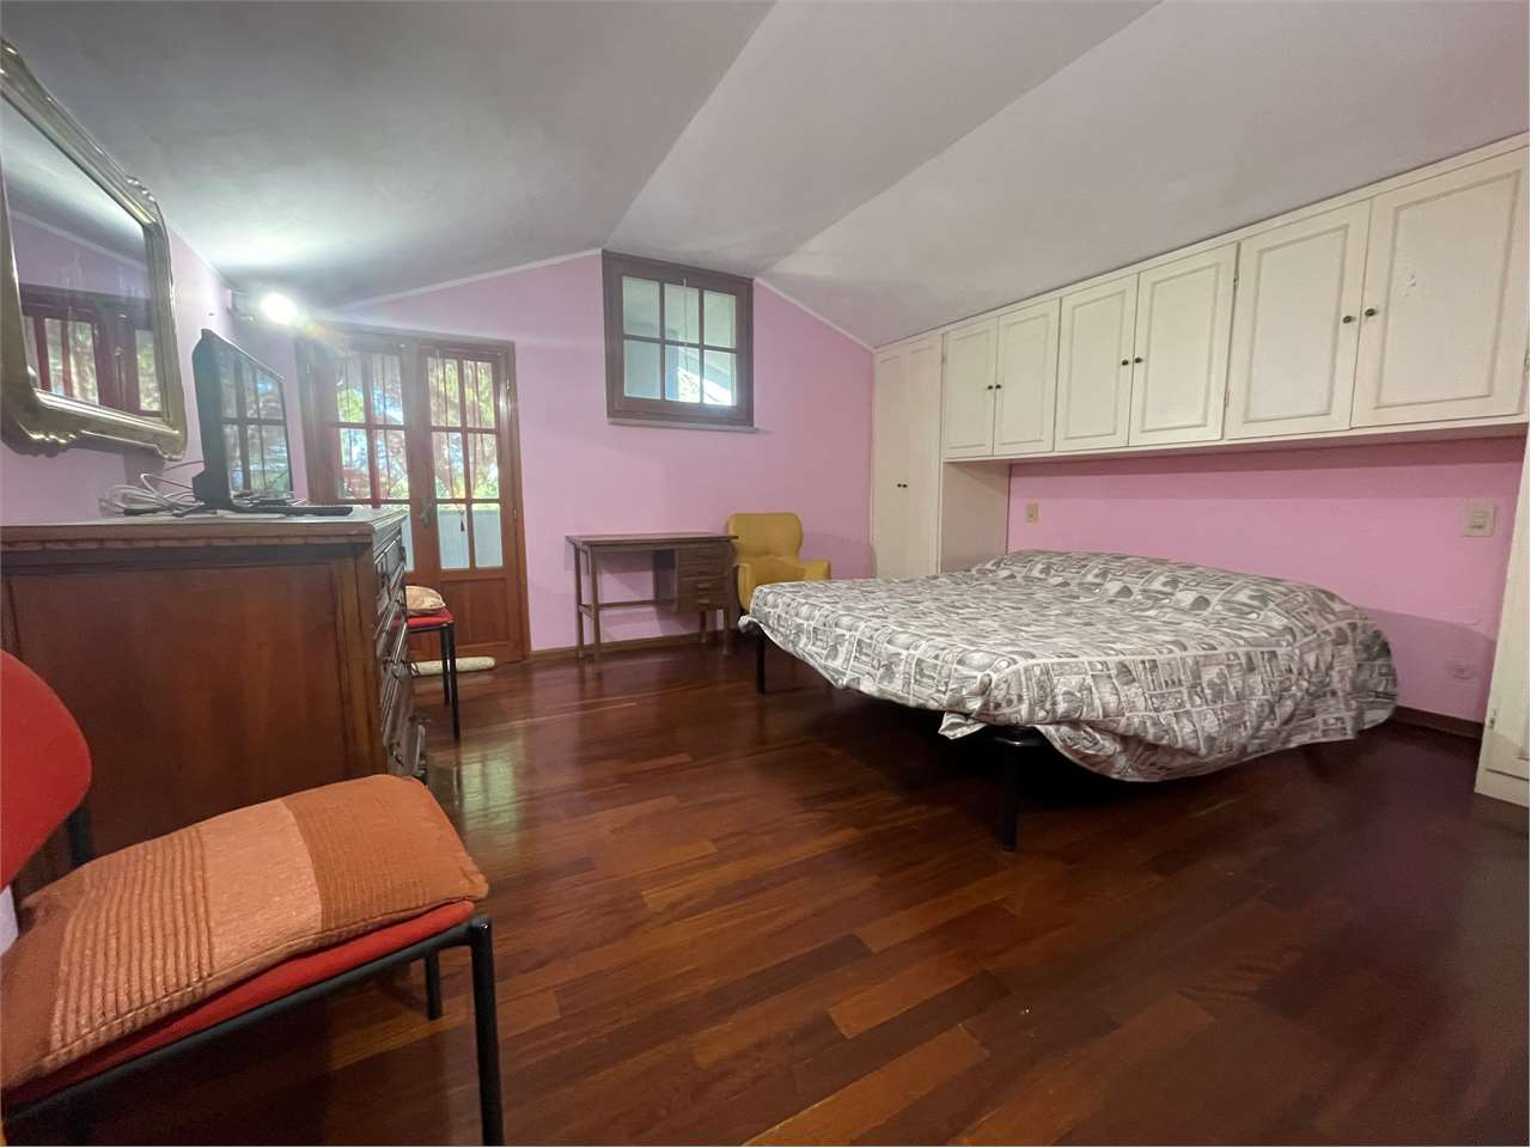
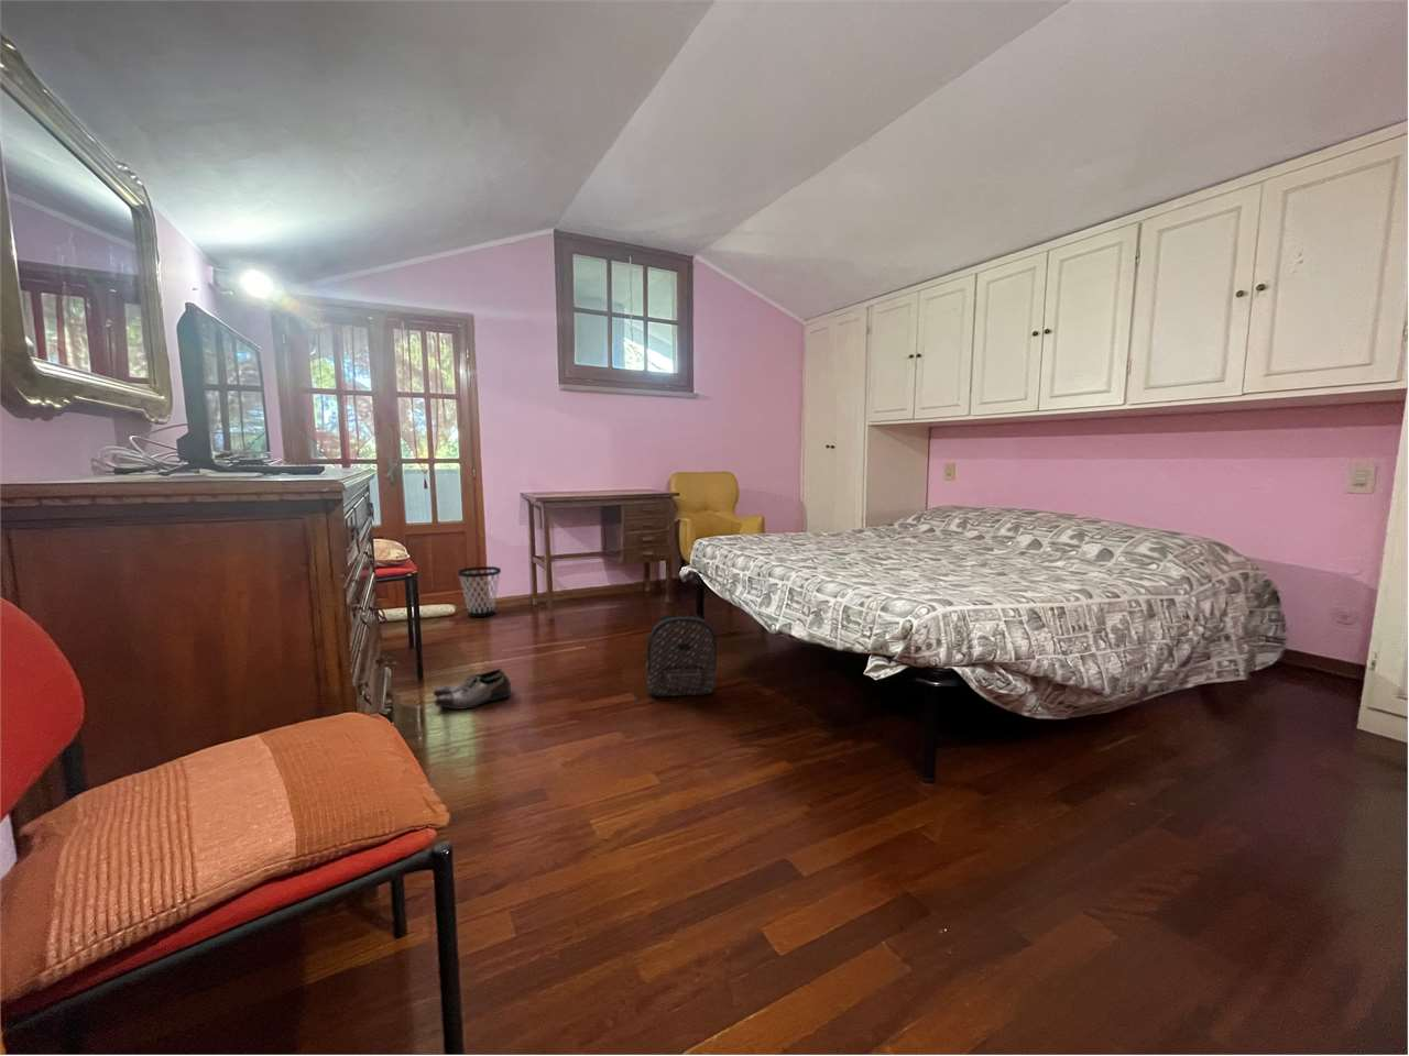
+ wastebasket [457,566,501,618]
+ shoe [432,668,511,711]
+ backpack [645,605,718,698]
